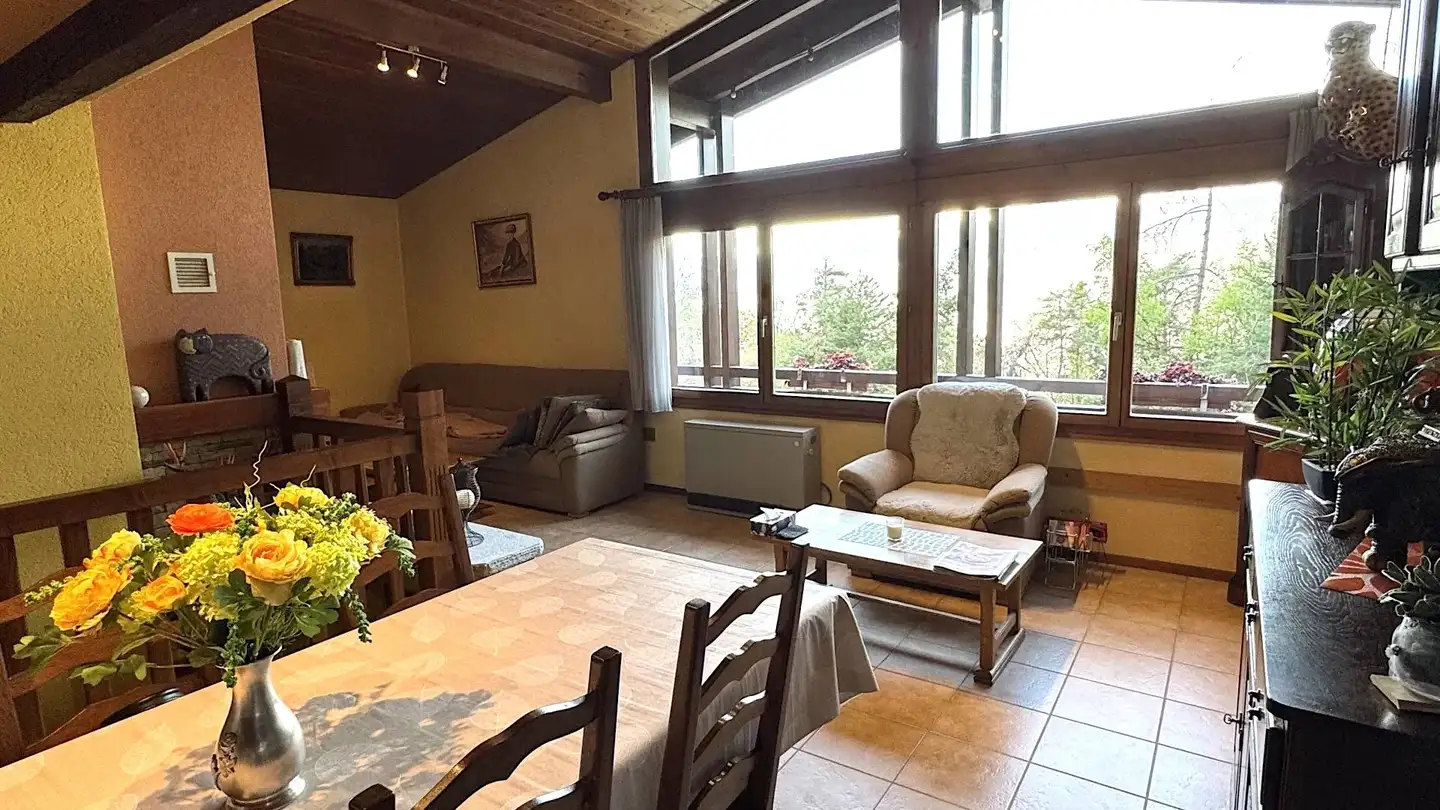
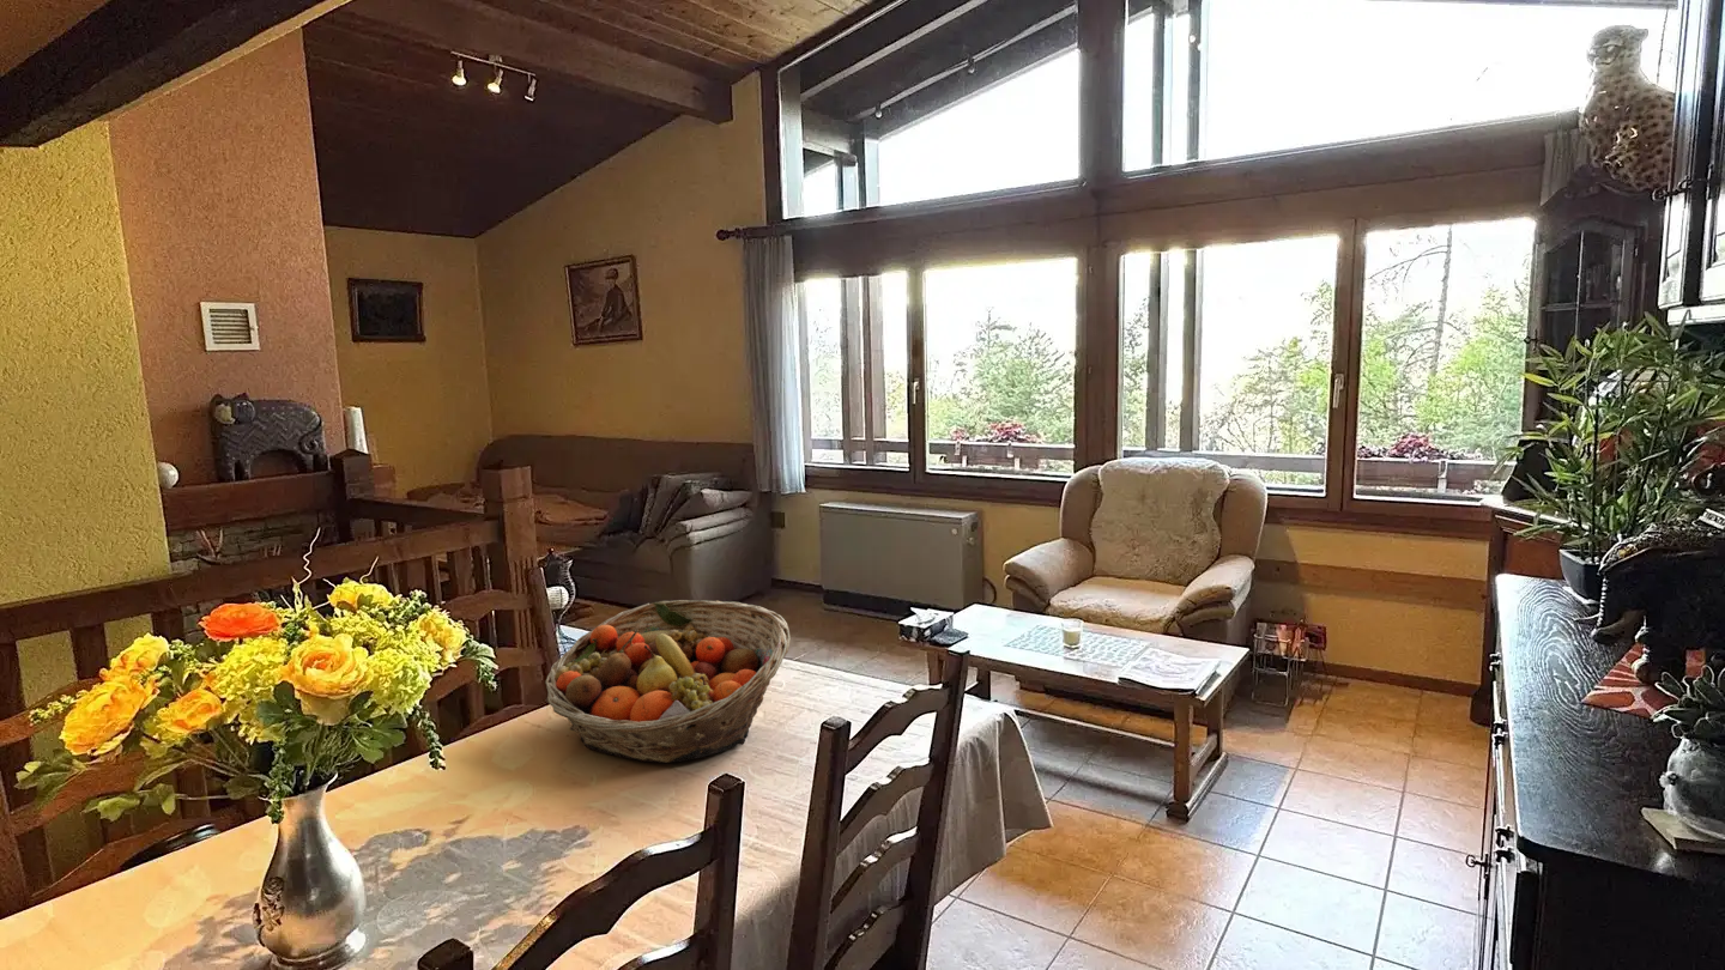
+ fruit basket [544,599,792,764]
